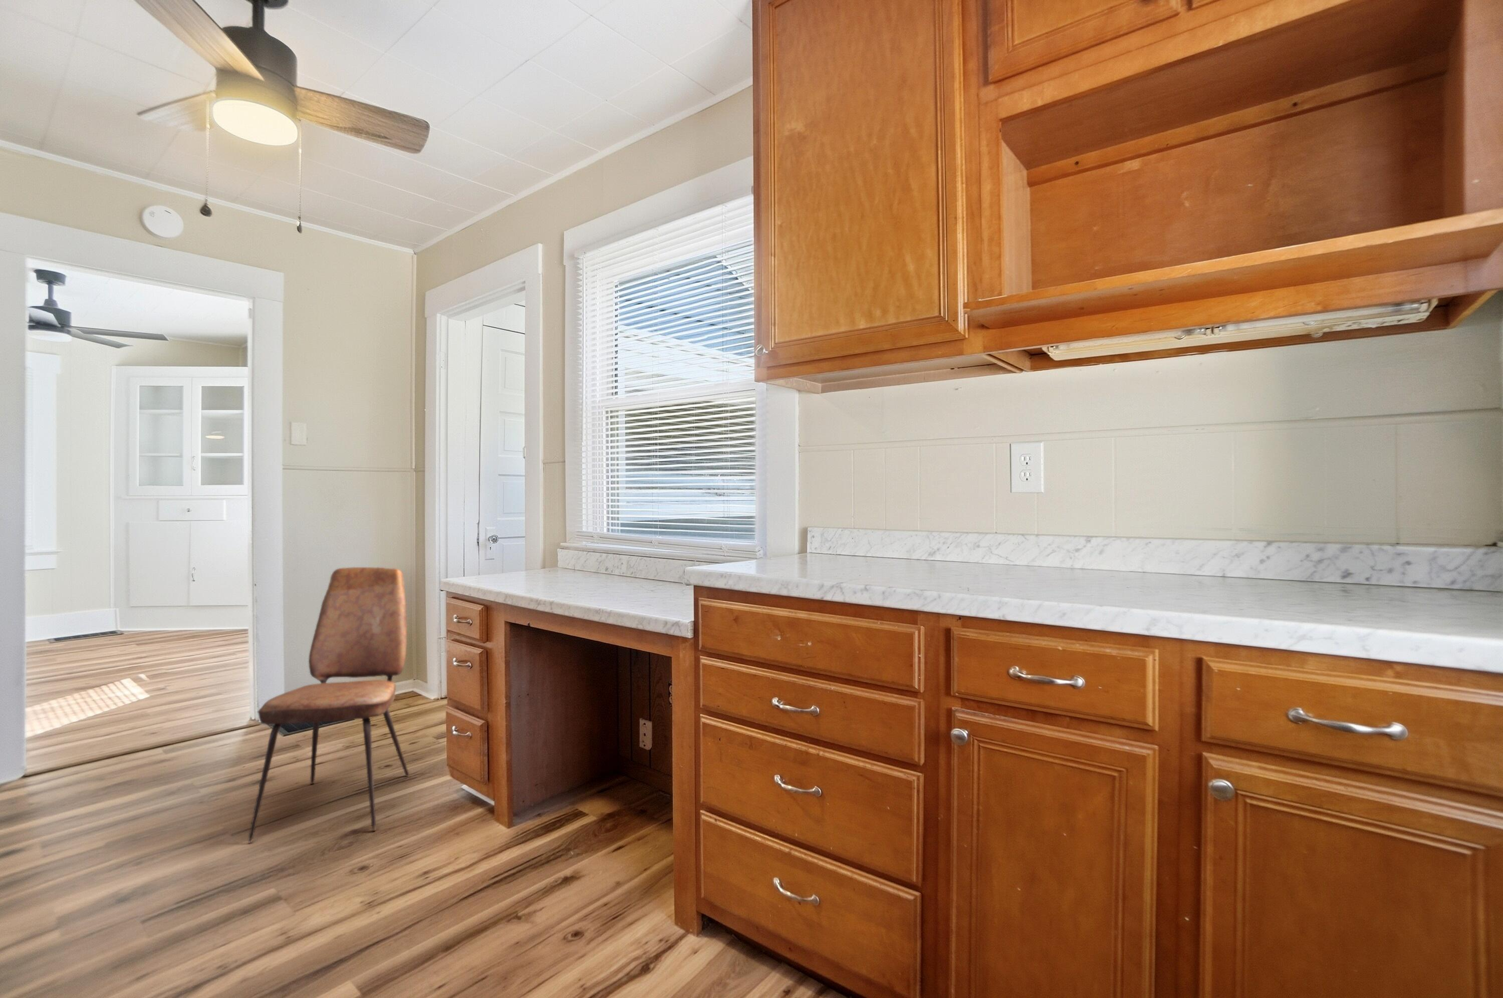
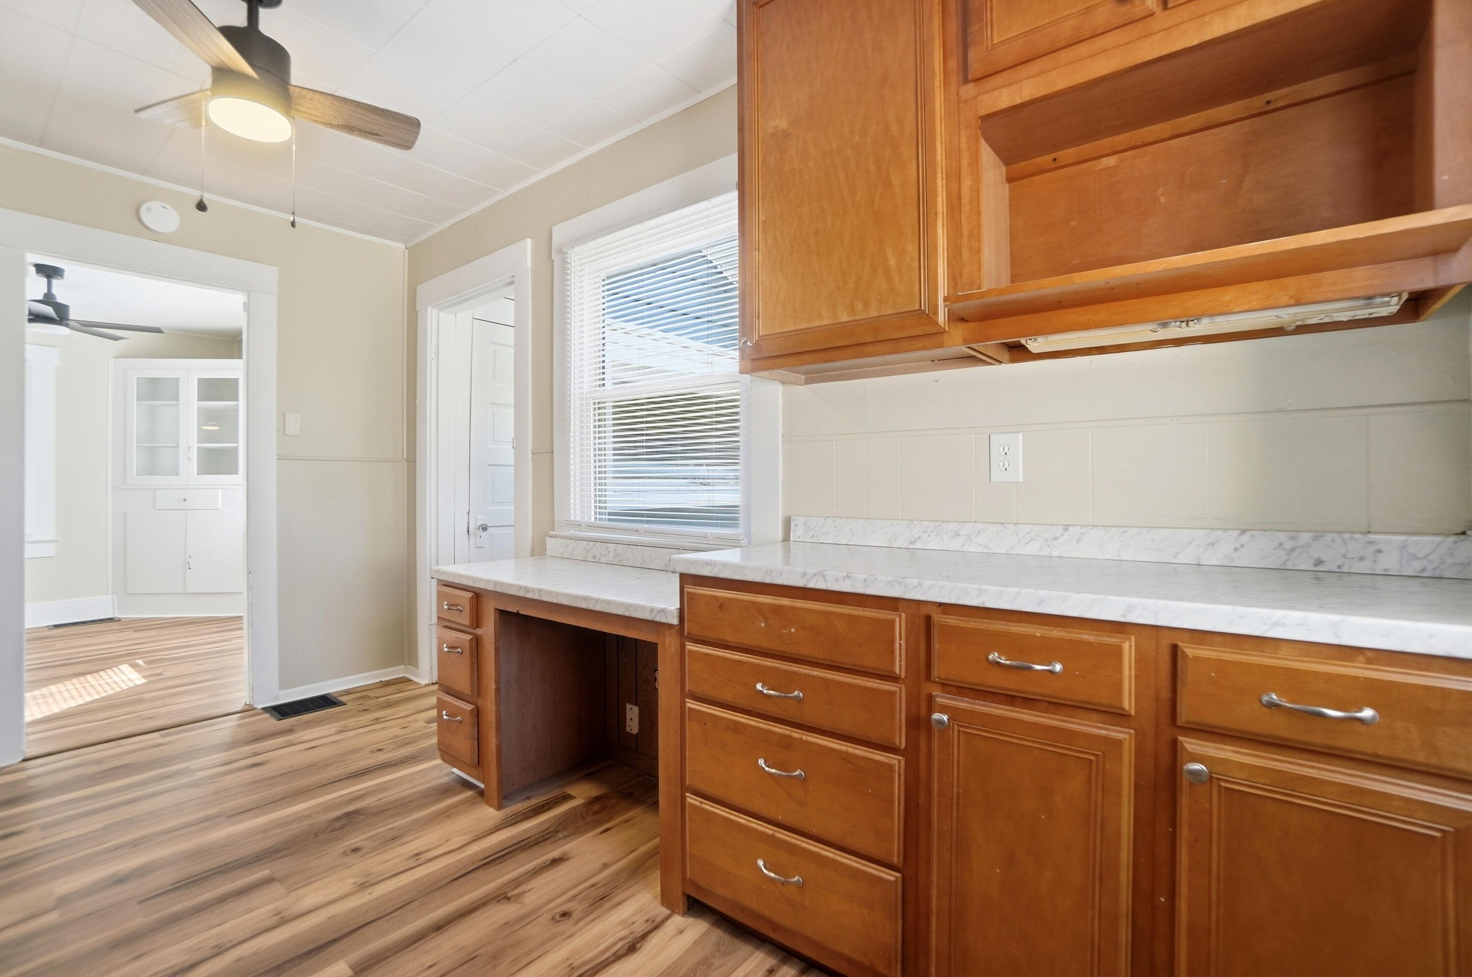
- dining chair [247,567,410,843]
